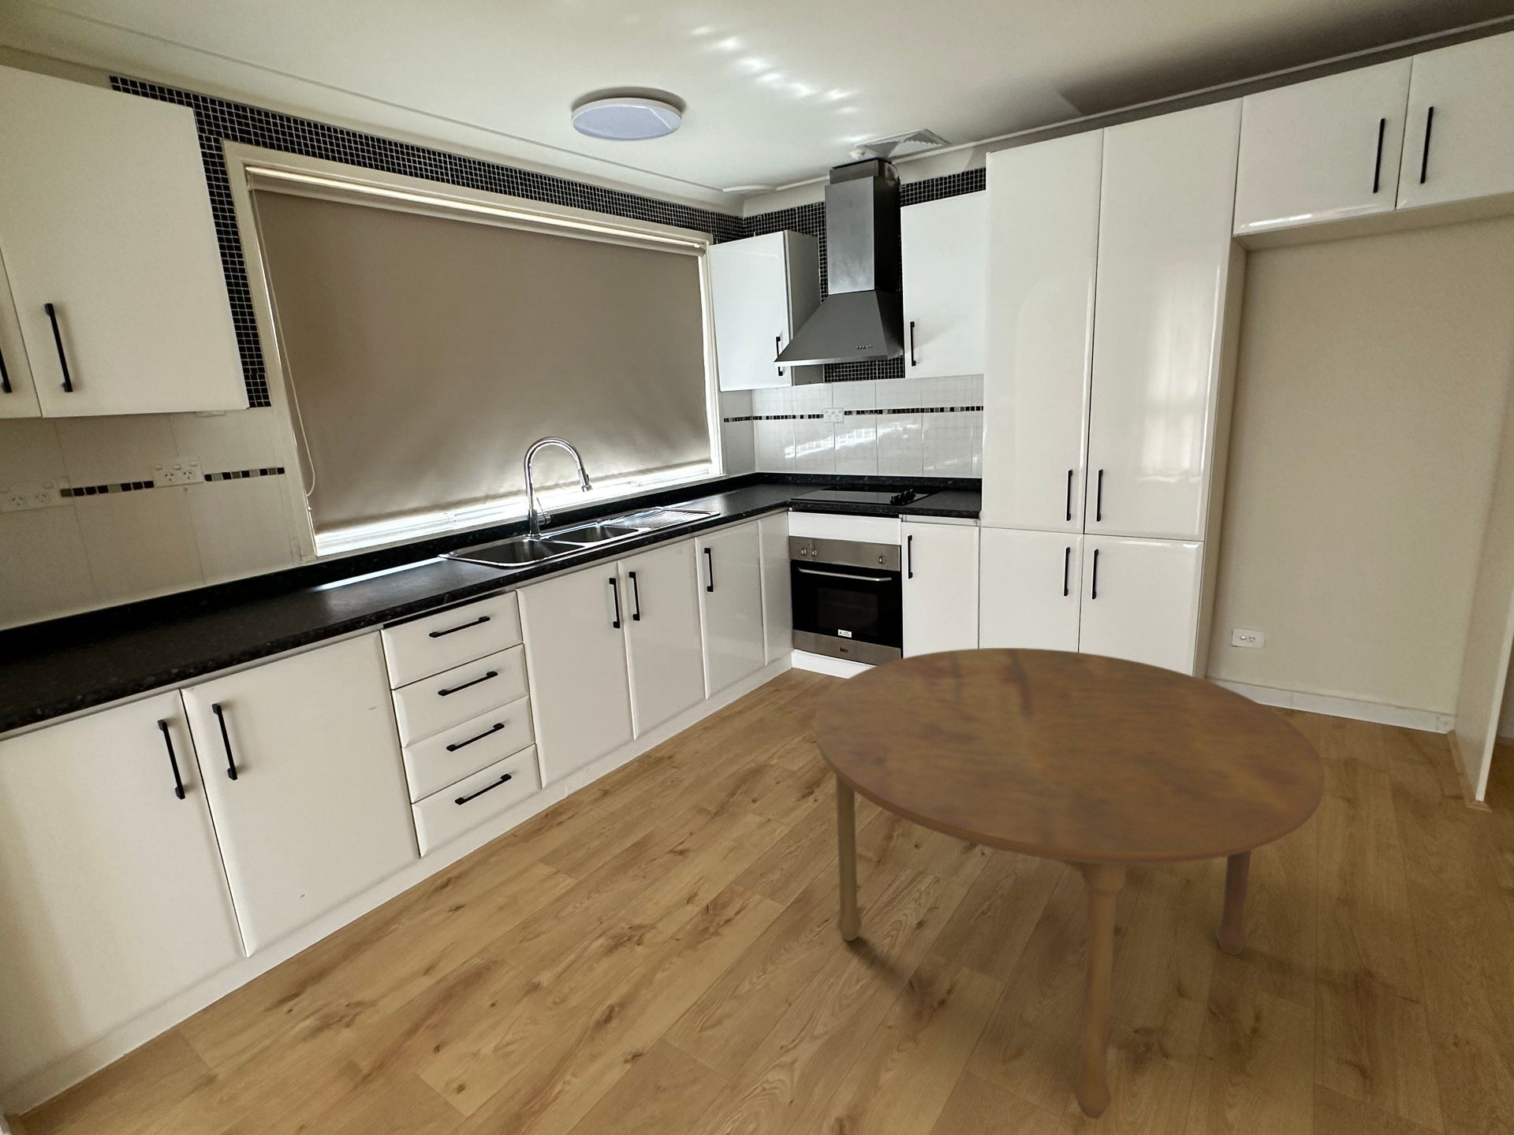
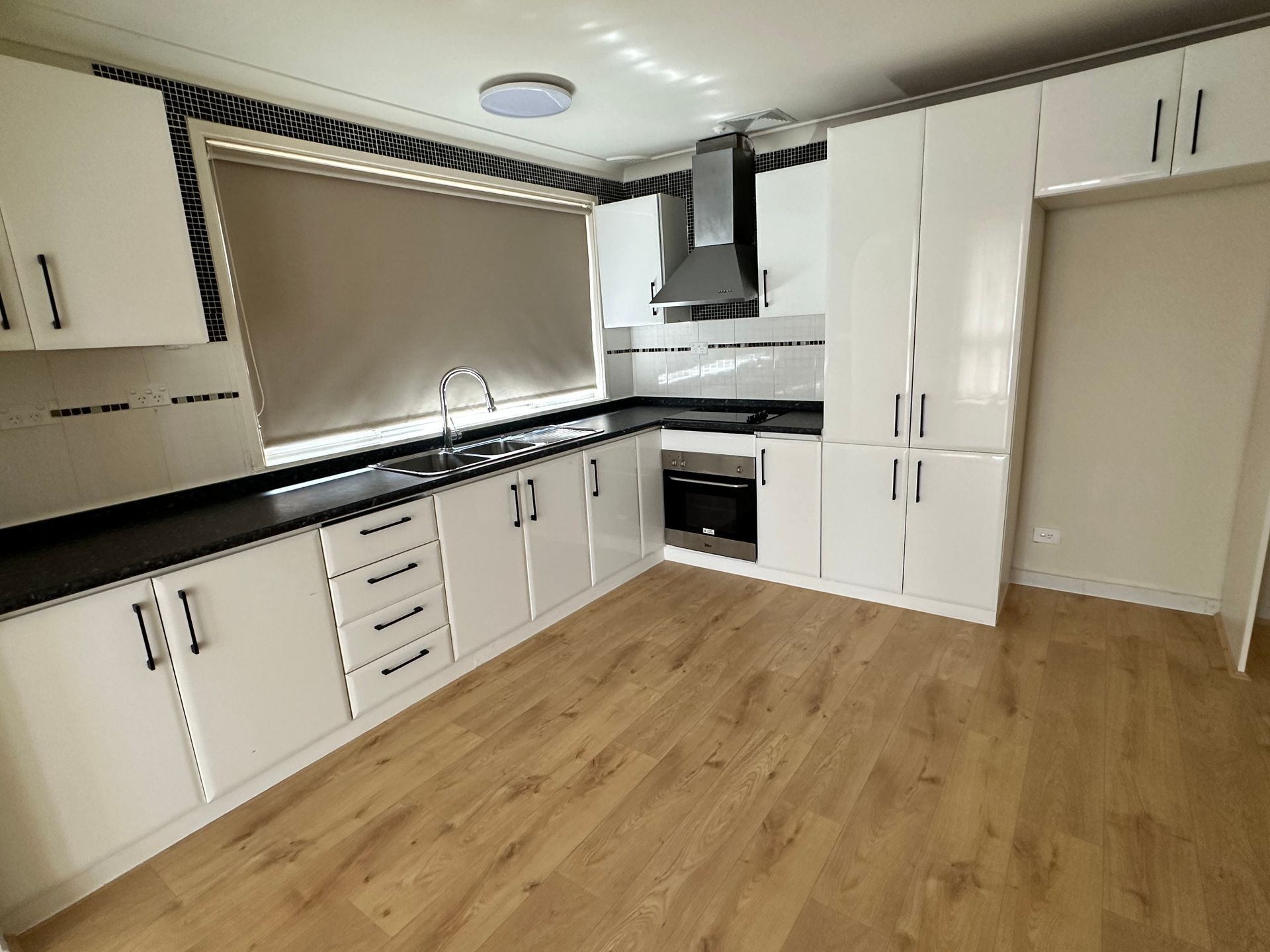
- dining table [814,647,1326,1120]
